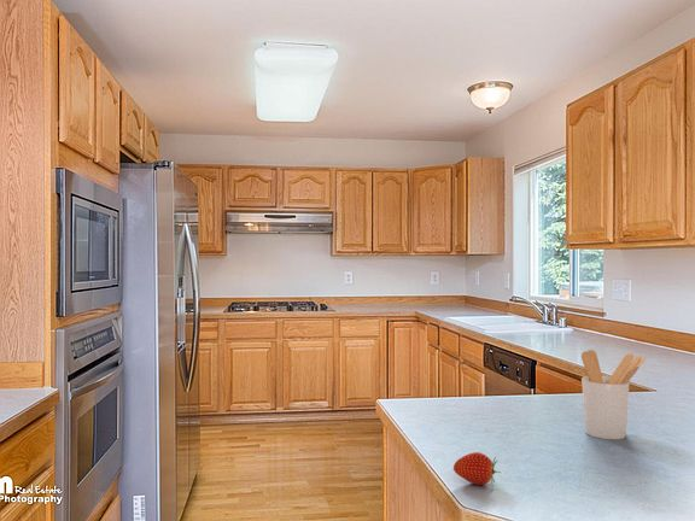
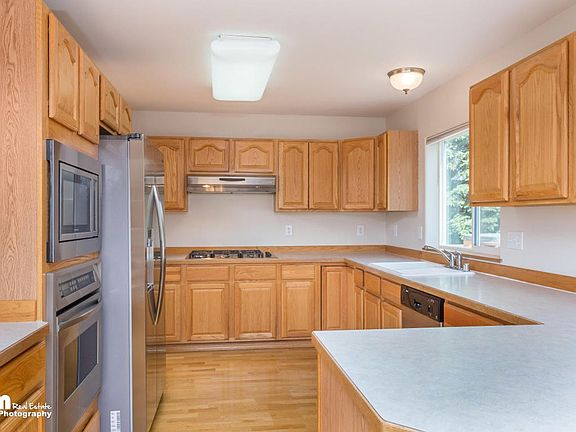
- fruit [452,451,502,487]
- utensil holder [580,349,647,440]
